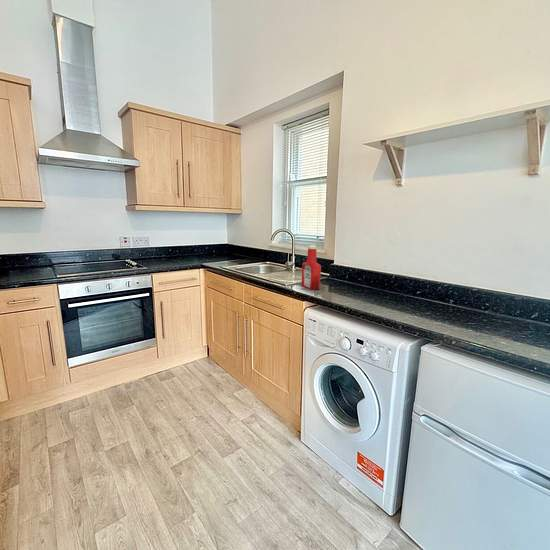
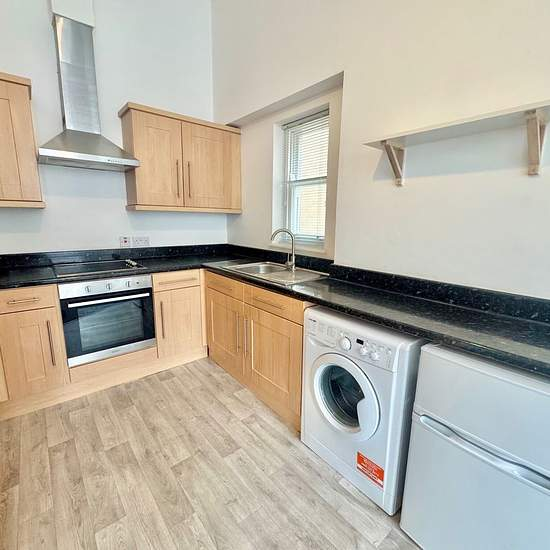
- soap bottle [301,245,322,291]
